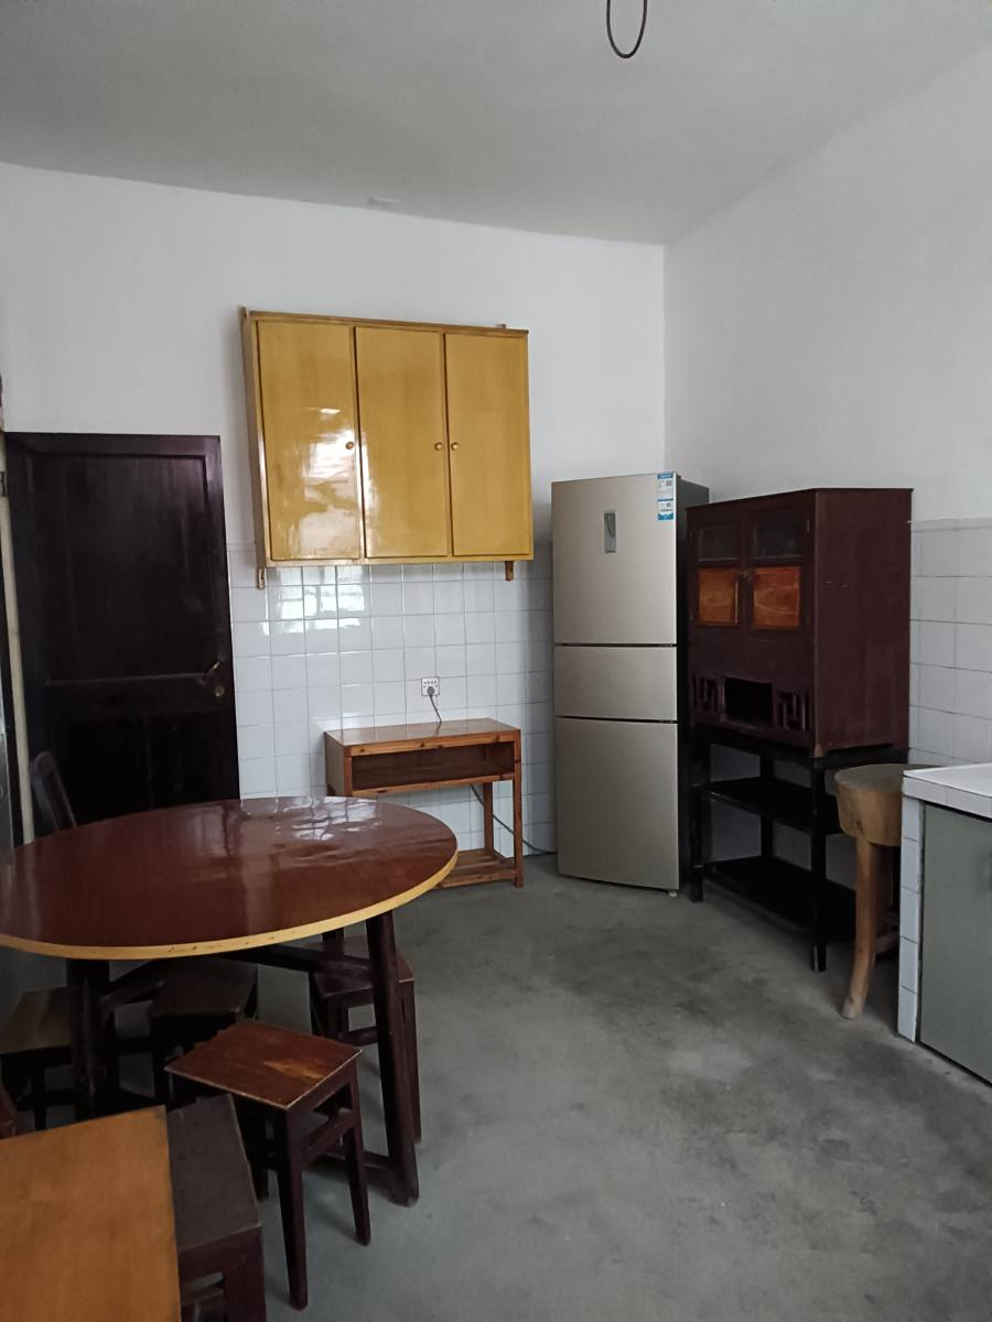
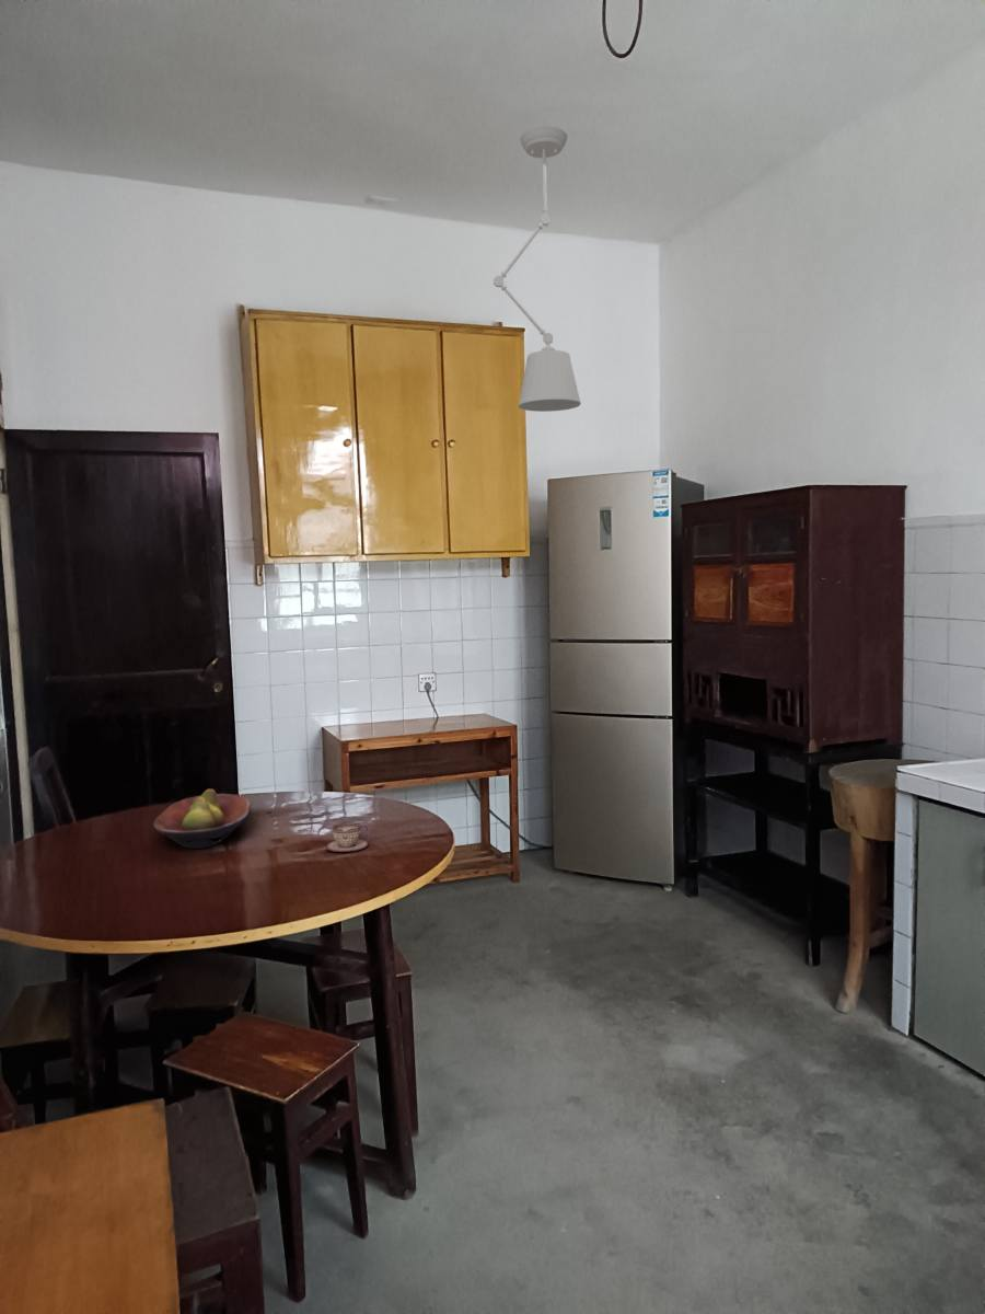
+ teacup [325,821,370,853]
+ pendant lamp [493,126,582,413]
+ fruit bowl [152,787,252,850]
